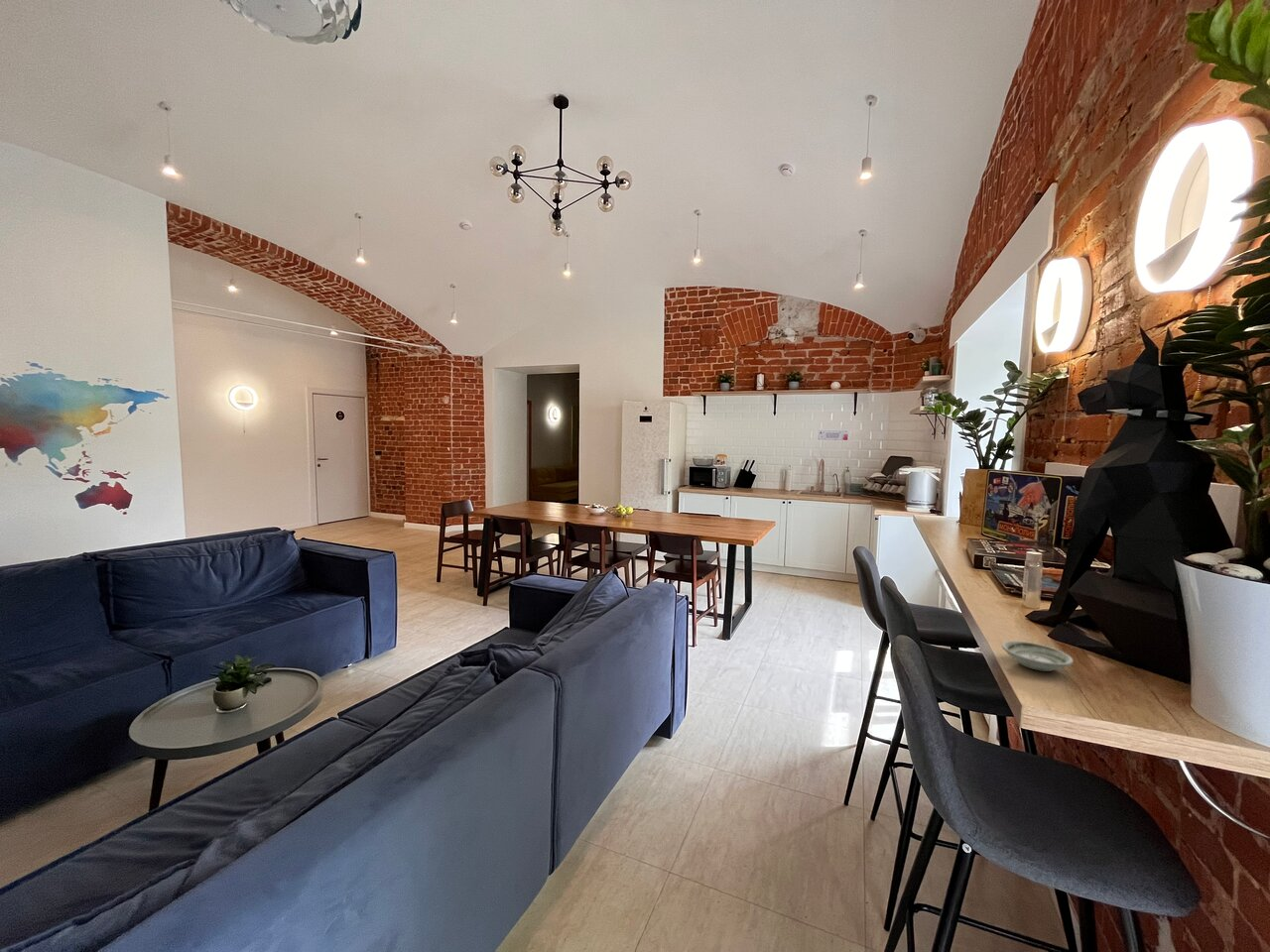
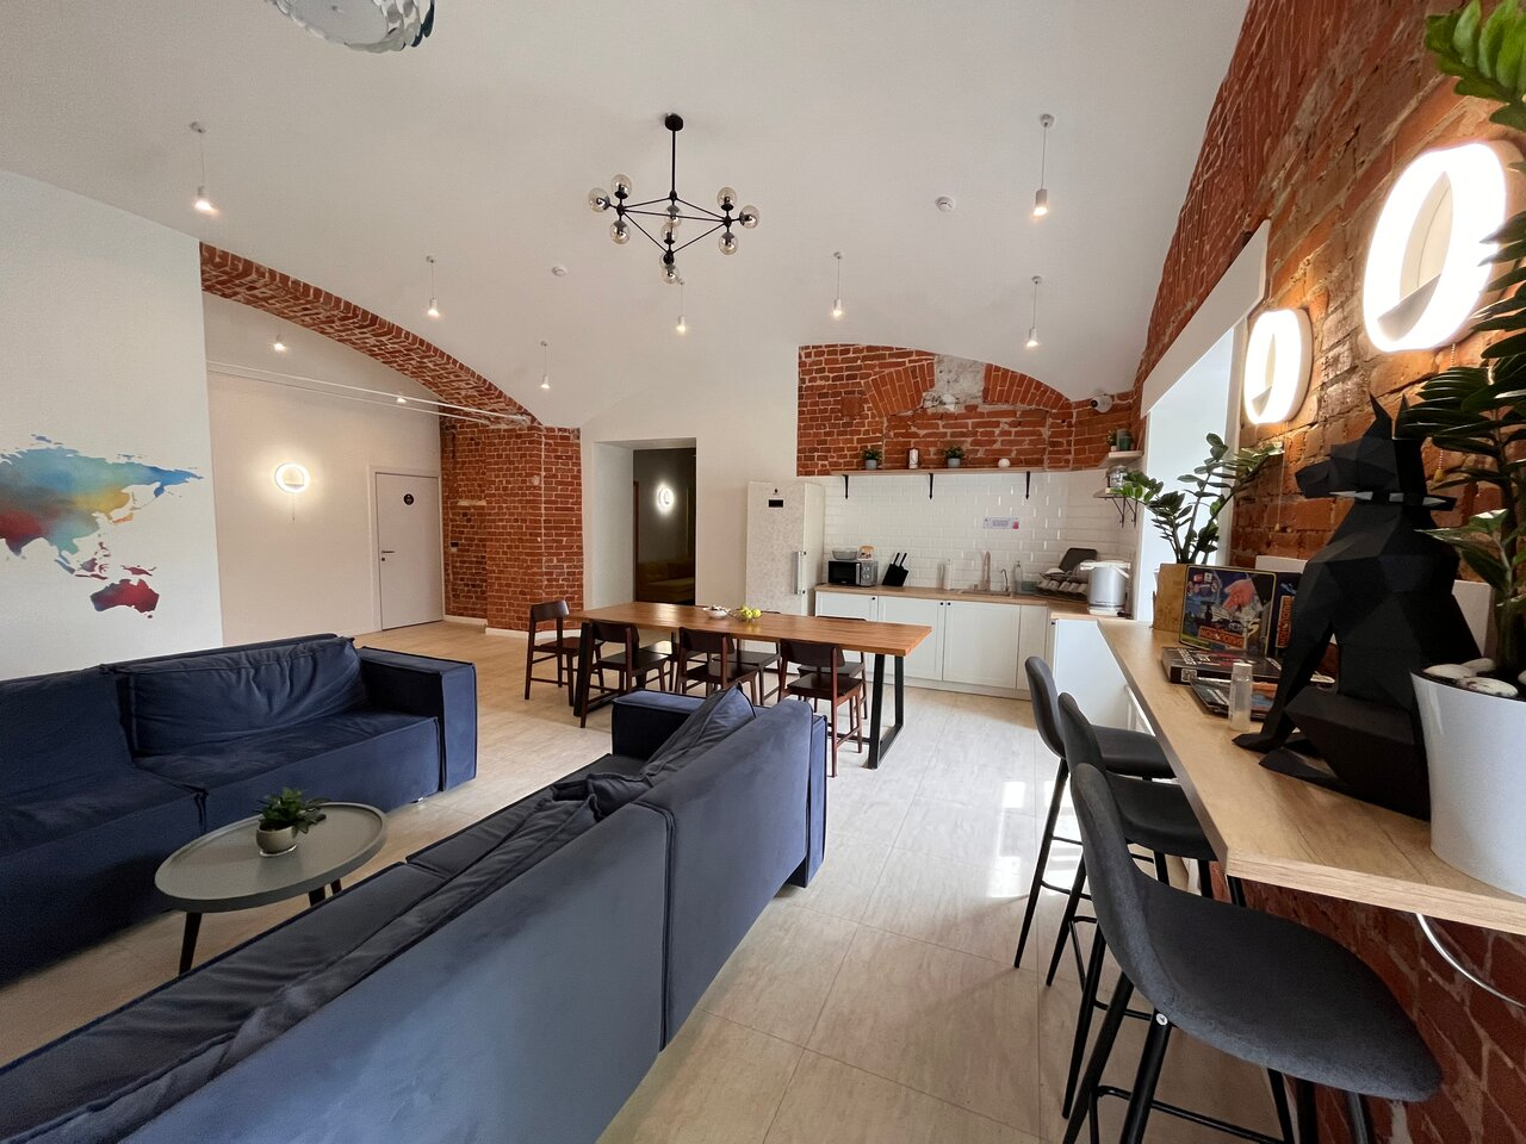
- saucer [1001,640,1075,672]
